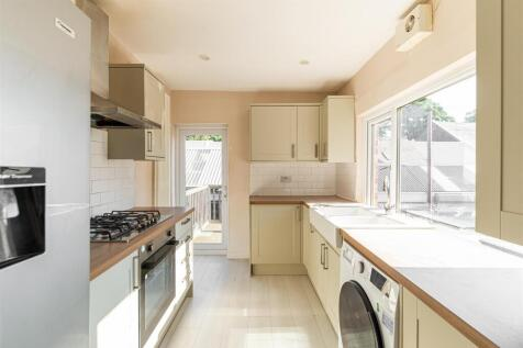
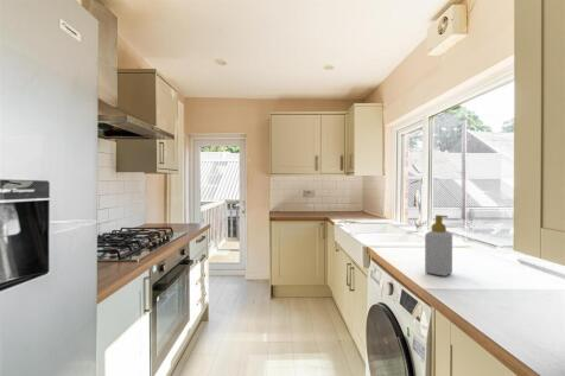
+ soap bottle [424,214,453,278]
